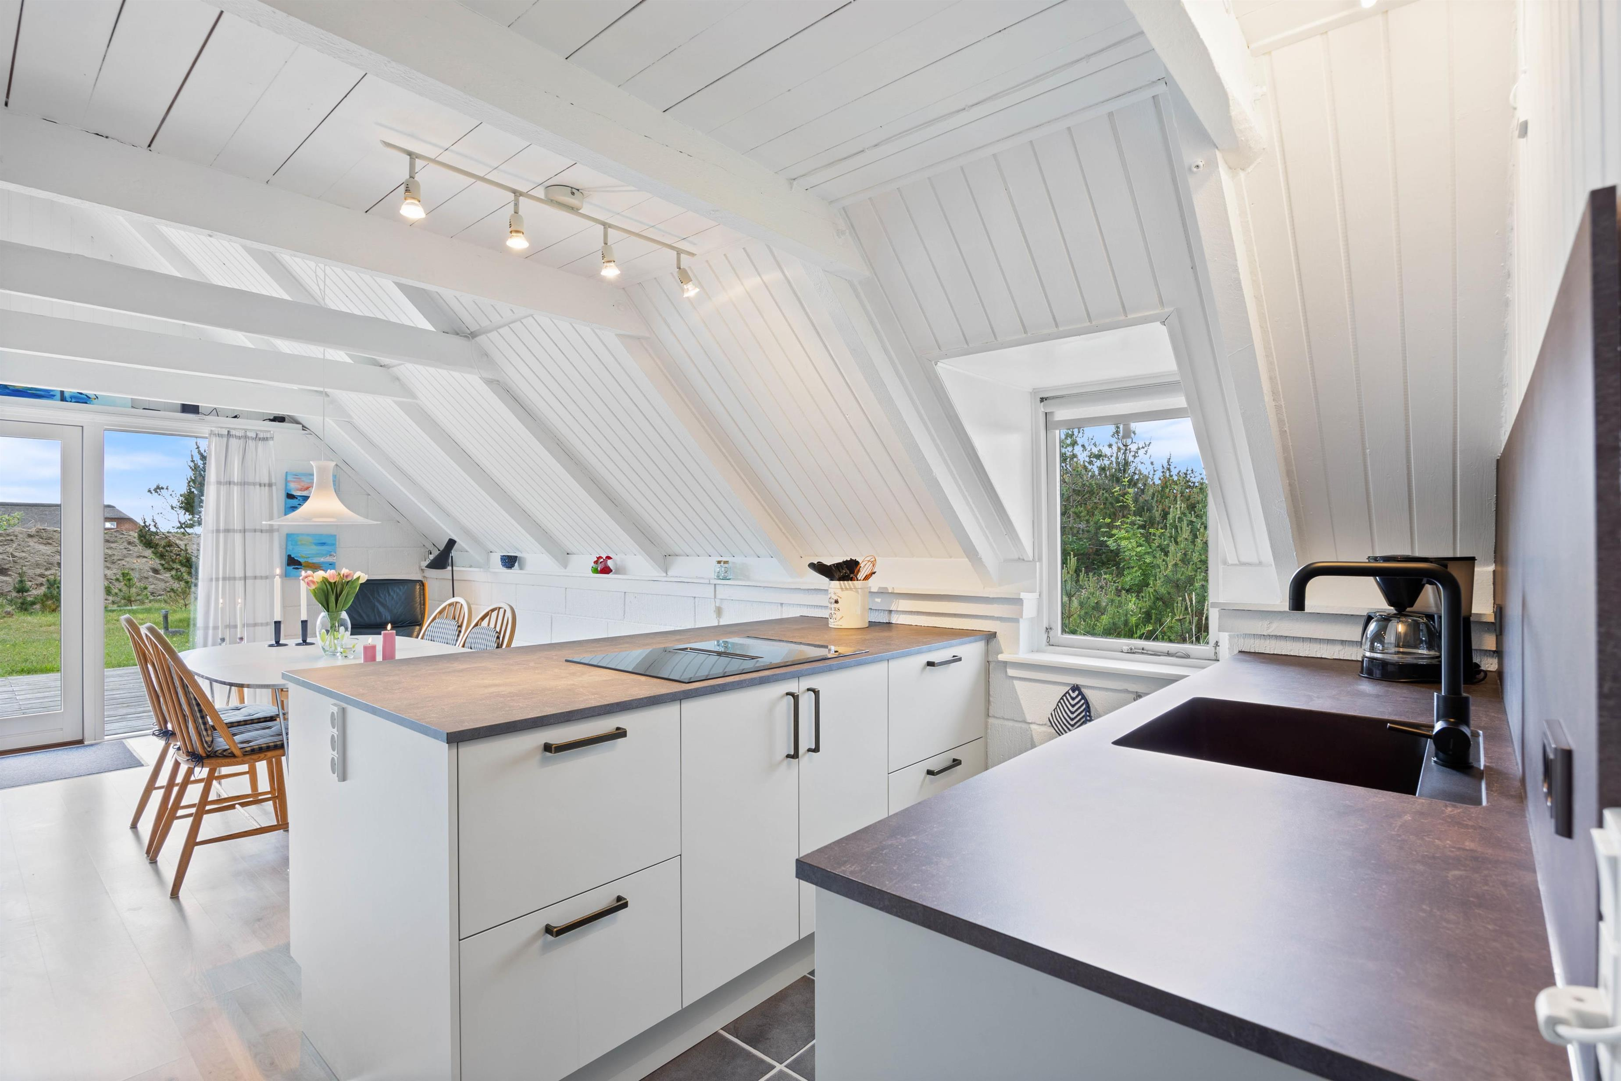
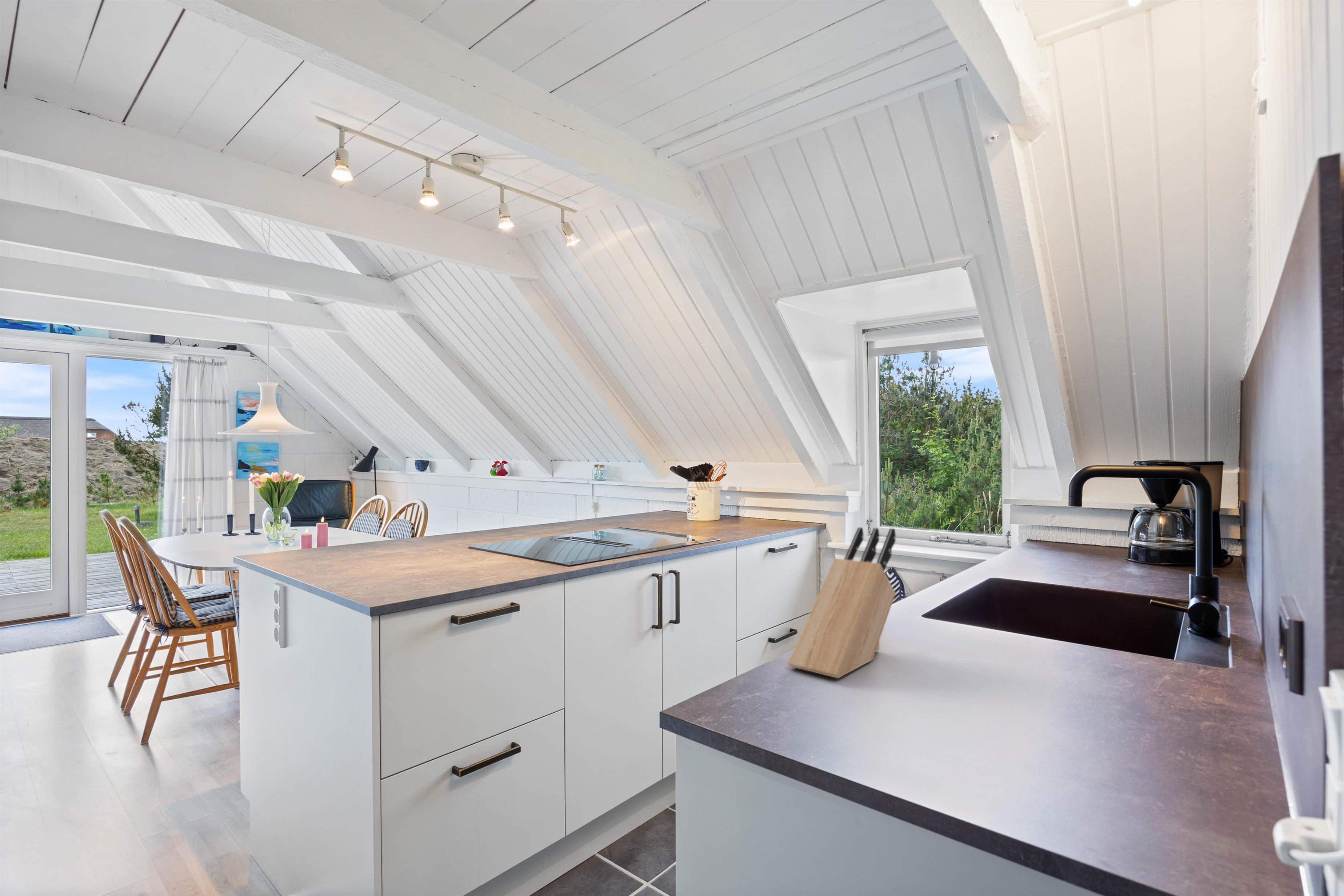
+ knife block [787,527,896,679]
